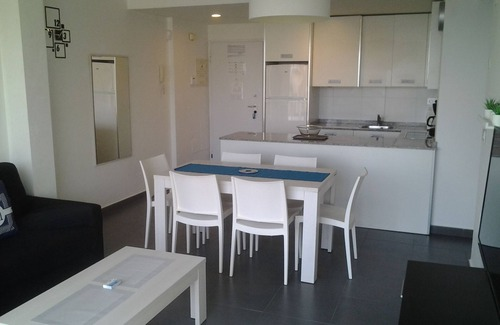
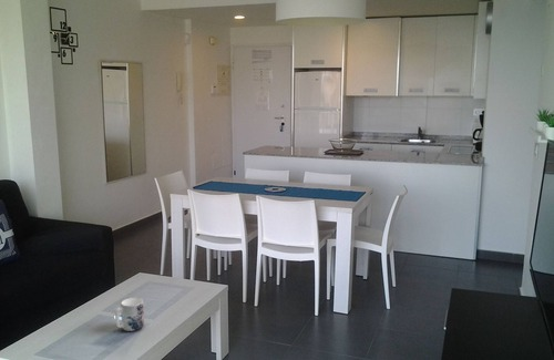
+ mug [114,297,145,332]
